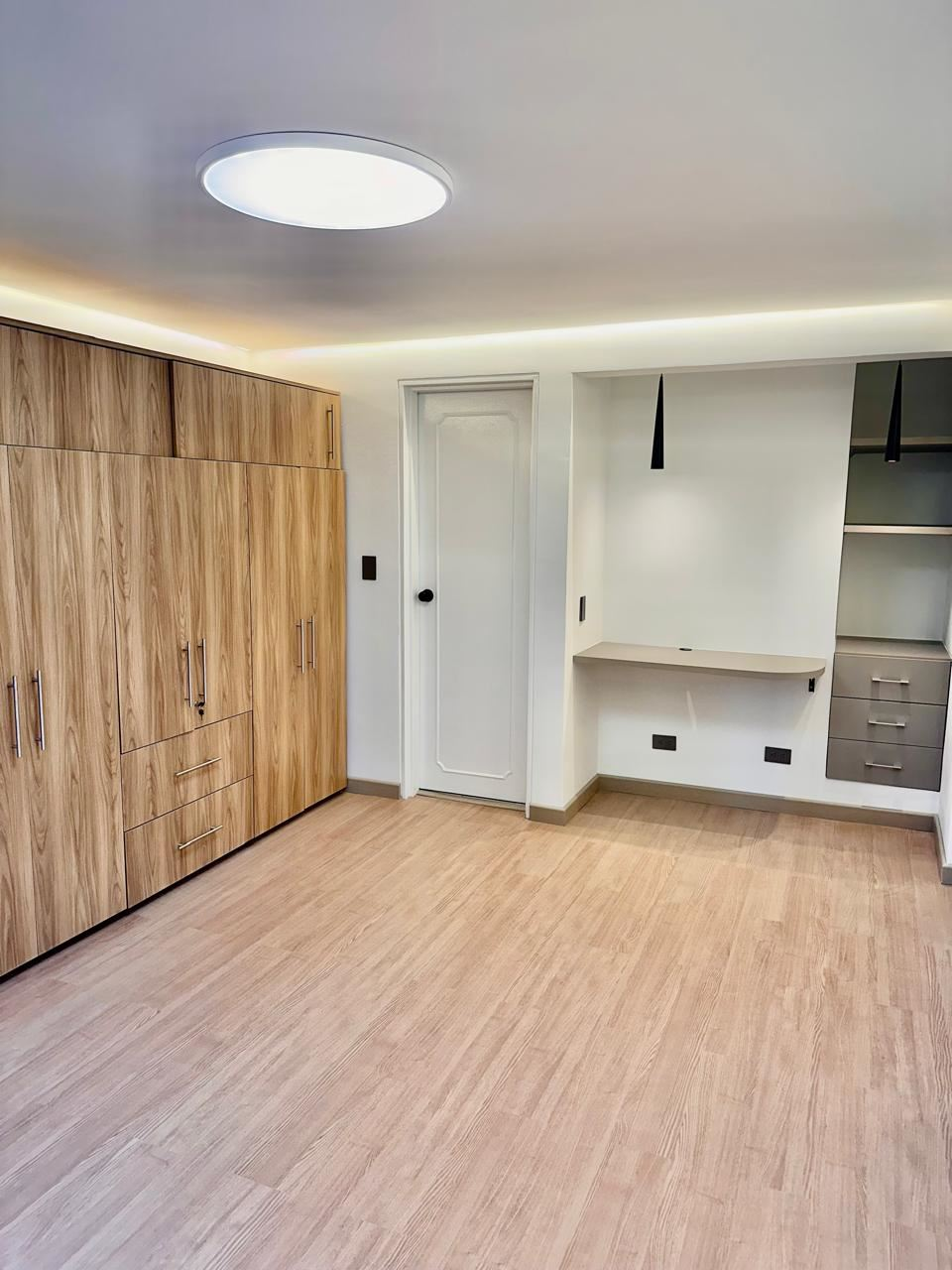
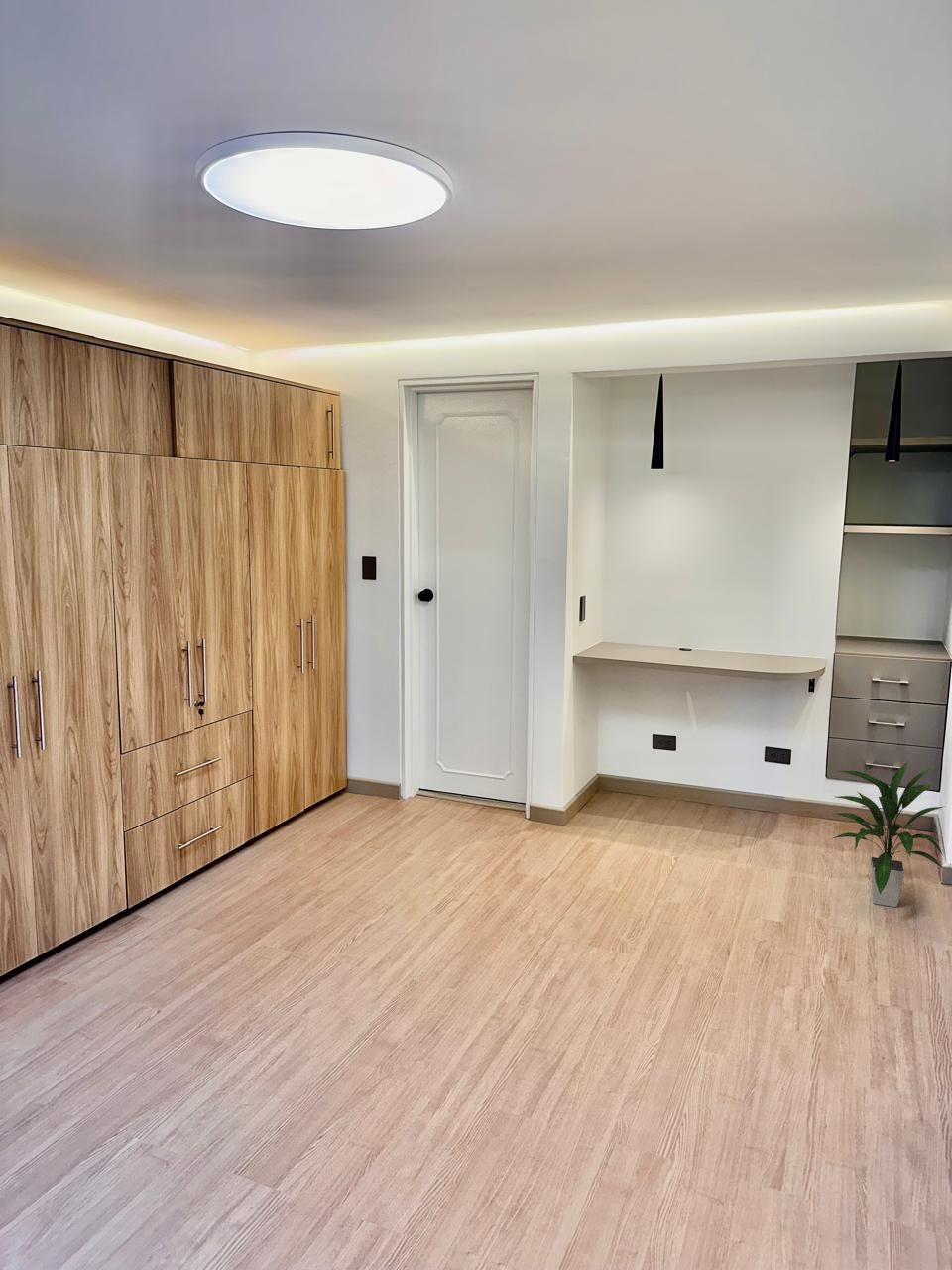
+ indoor plant [830,760,946,908]
